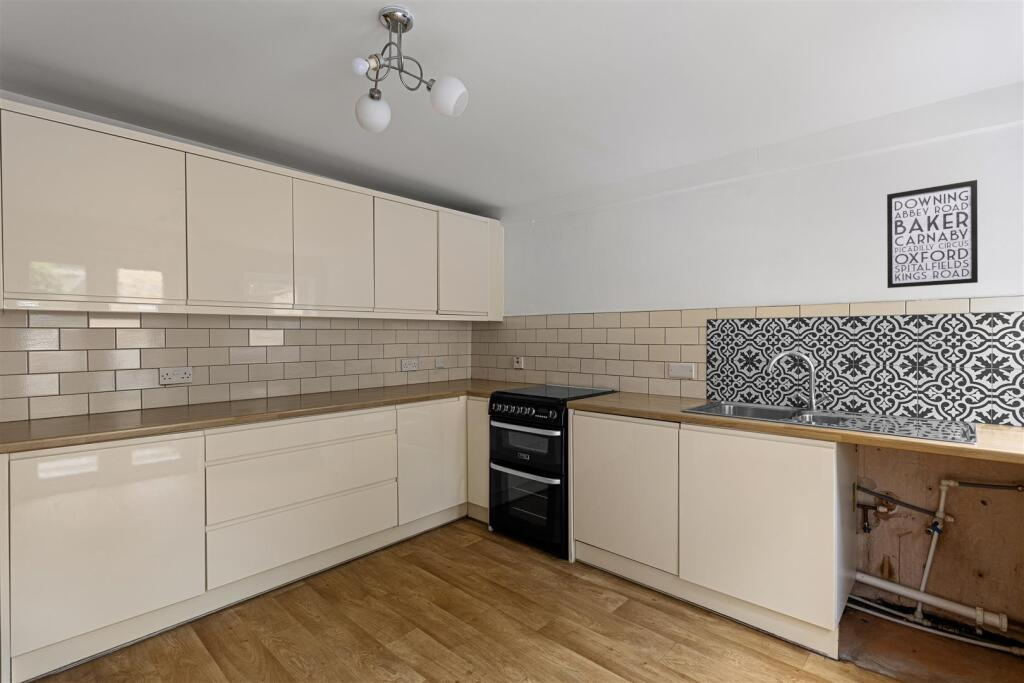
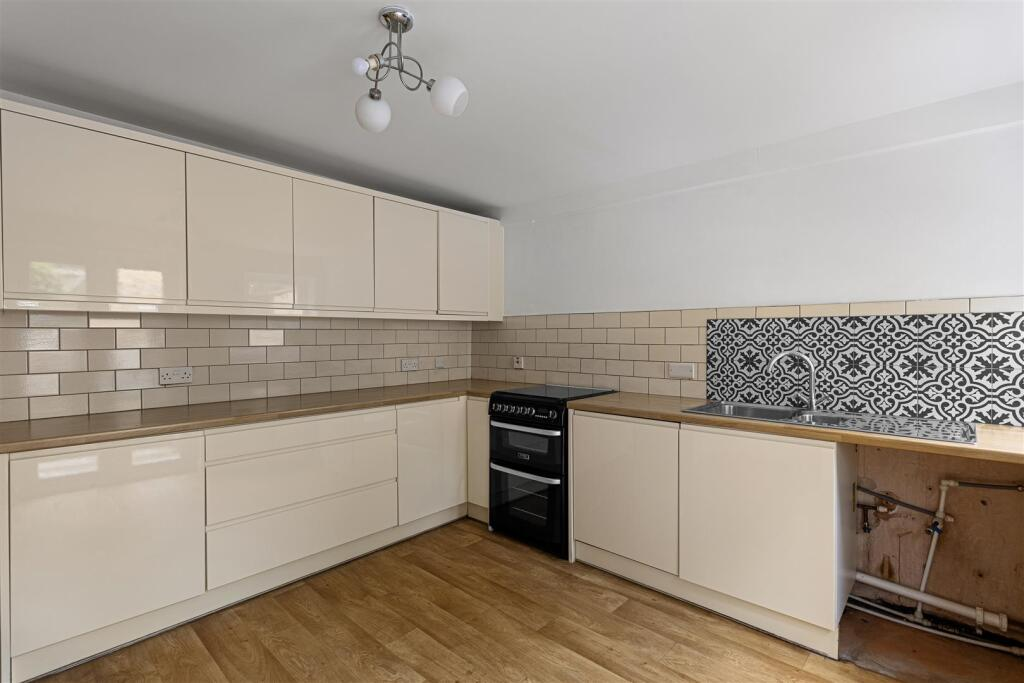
- wall art [886,179,979,289]
